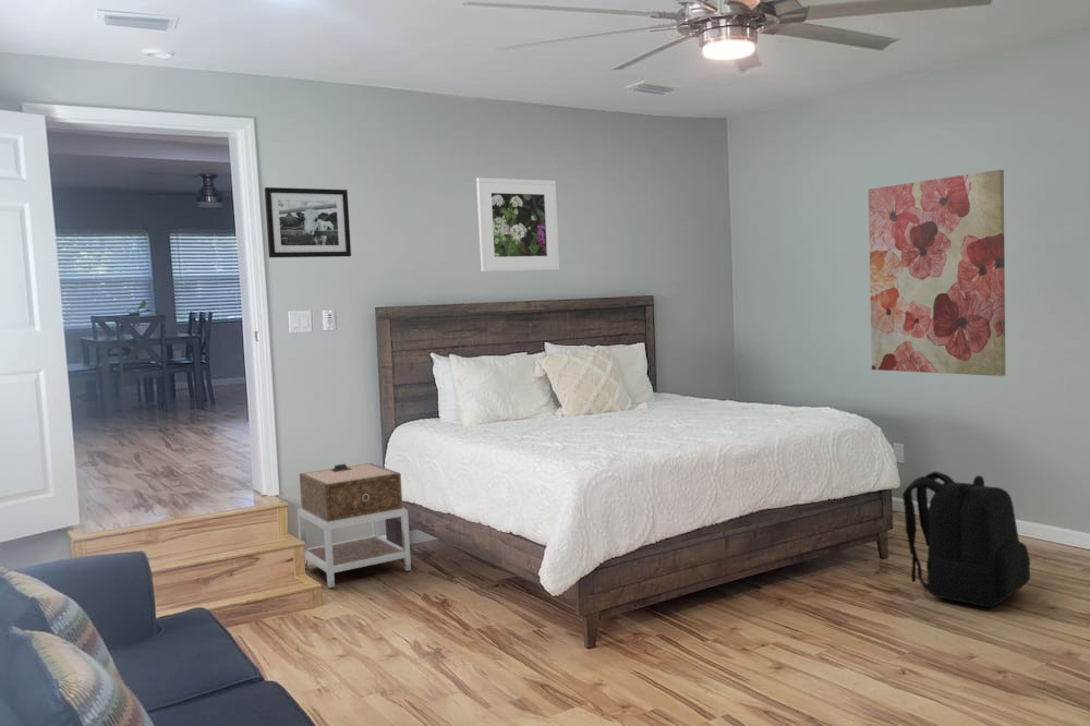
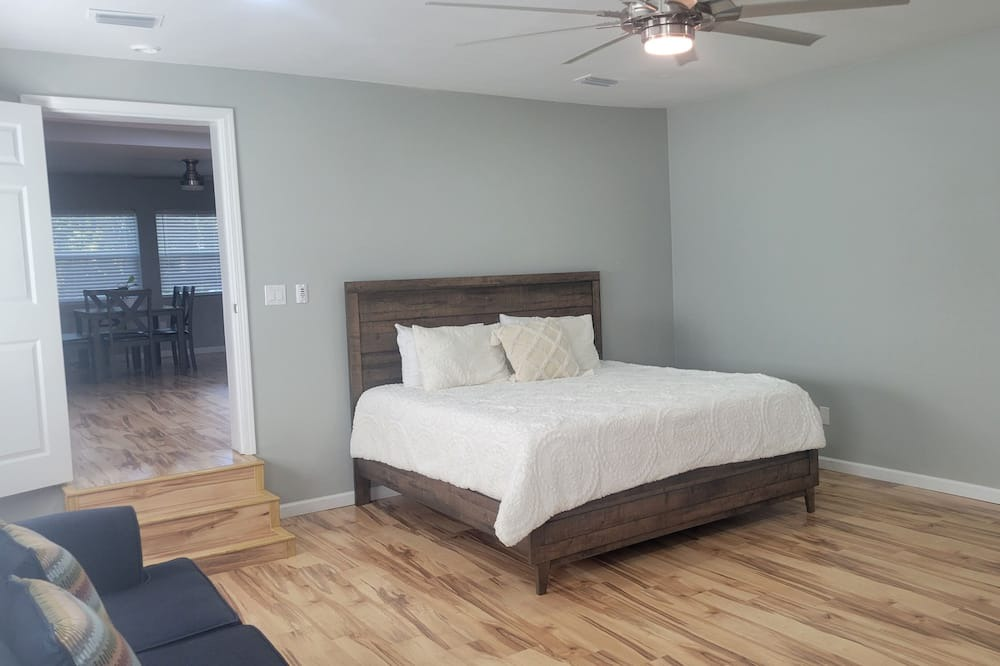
- picture frame [264,186,352,258]
- nightstand [296,462,412,589]
- wall art [868,169,1007,377]
- backpack [901,471,1031,608]
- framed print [475,177,560,273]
